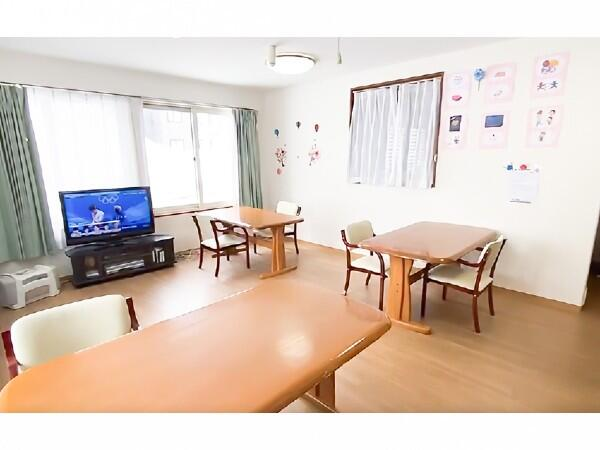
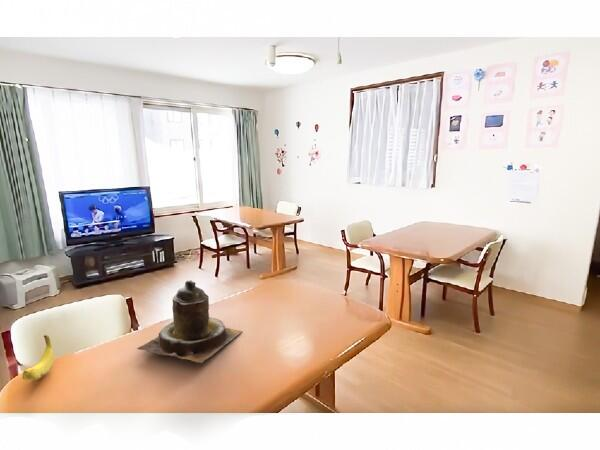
+ banana [21,334,55,382]
+ teapot [136,279,243,364]
